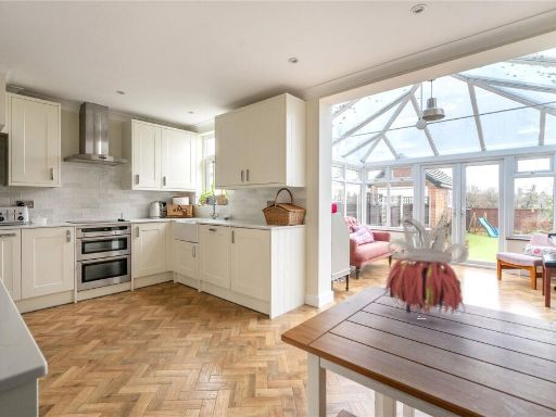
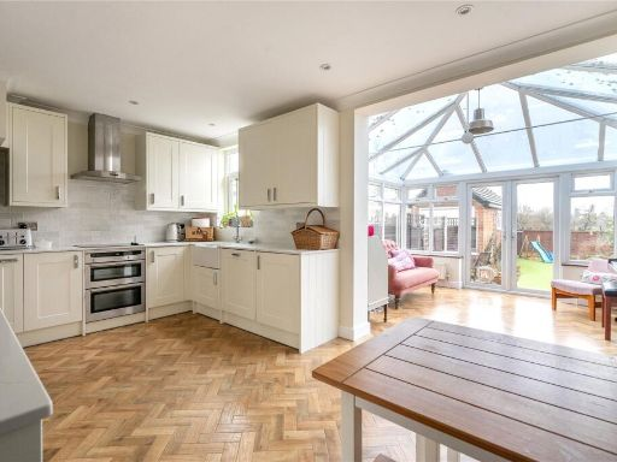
- dried flowers [382,216,470,317]
